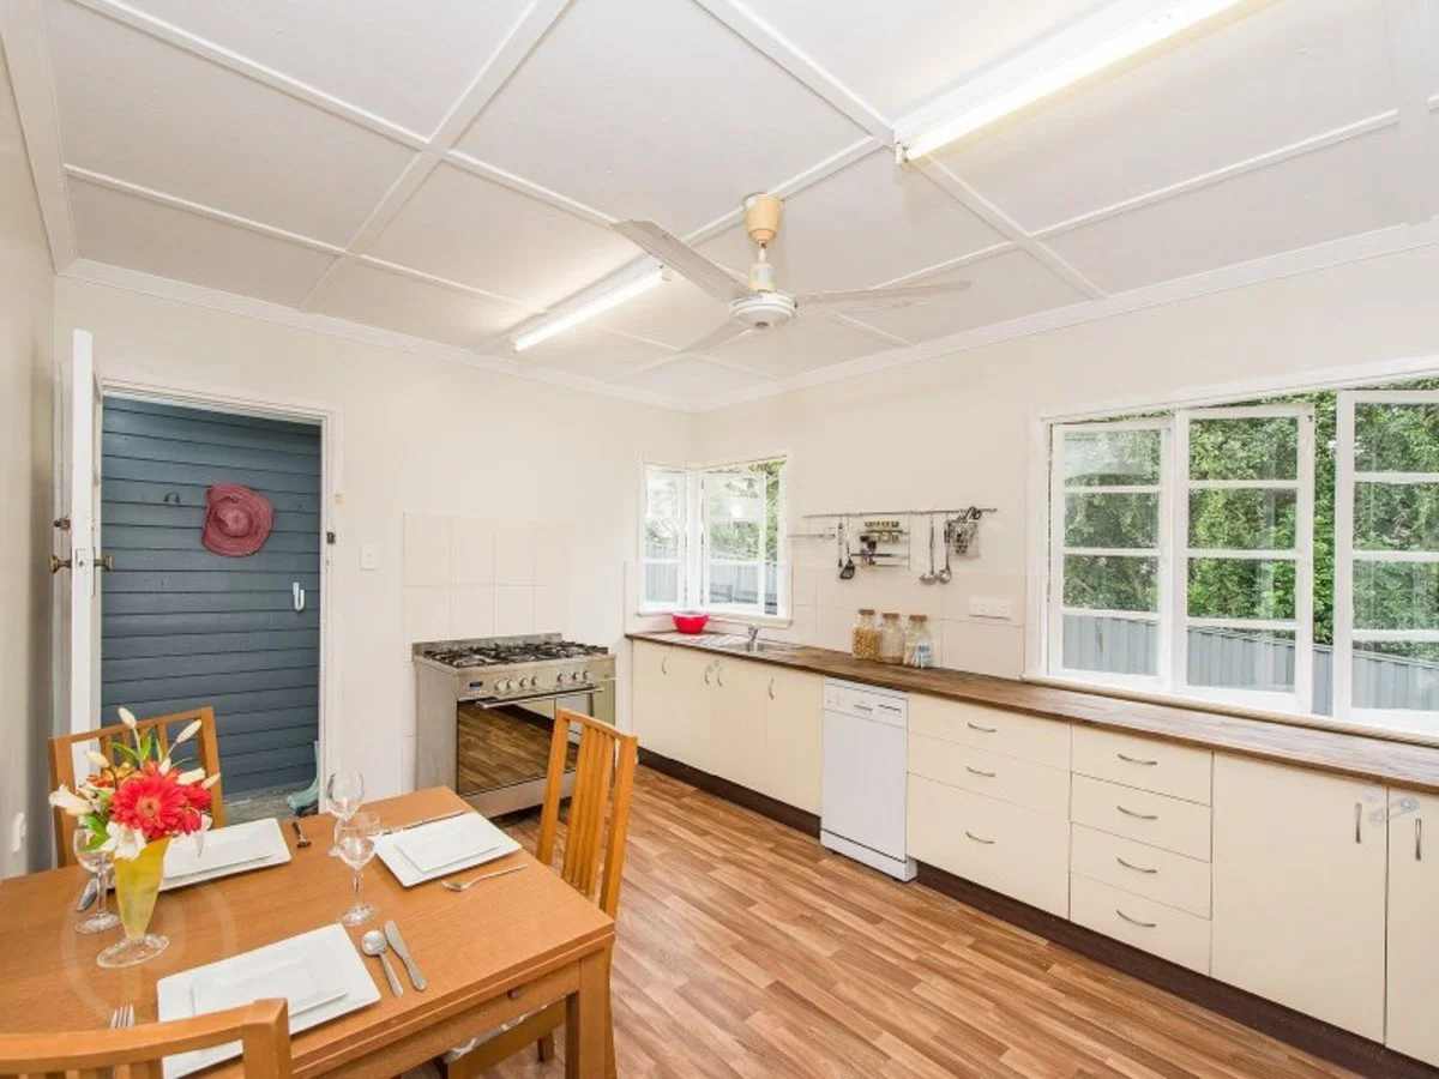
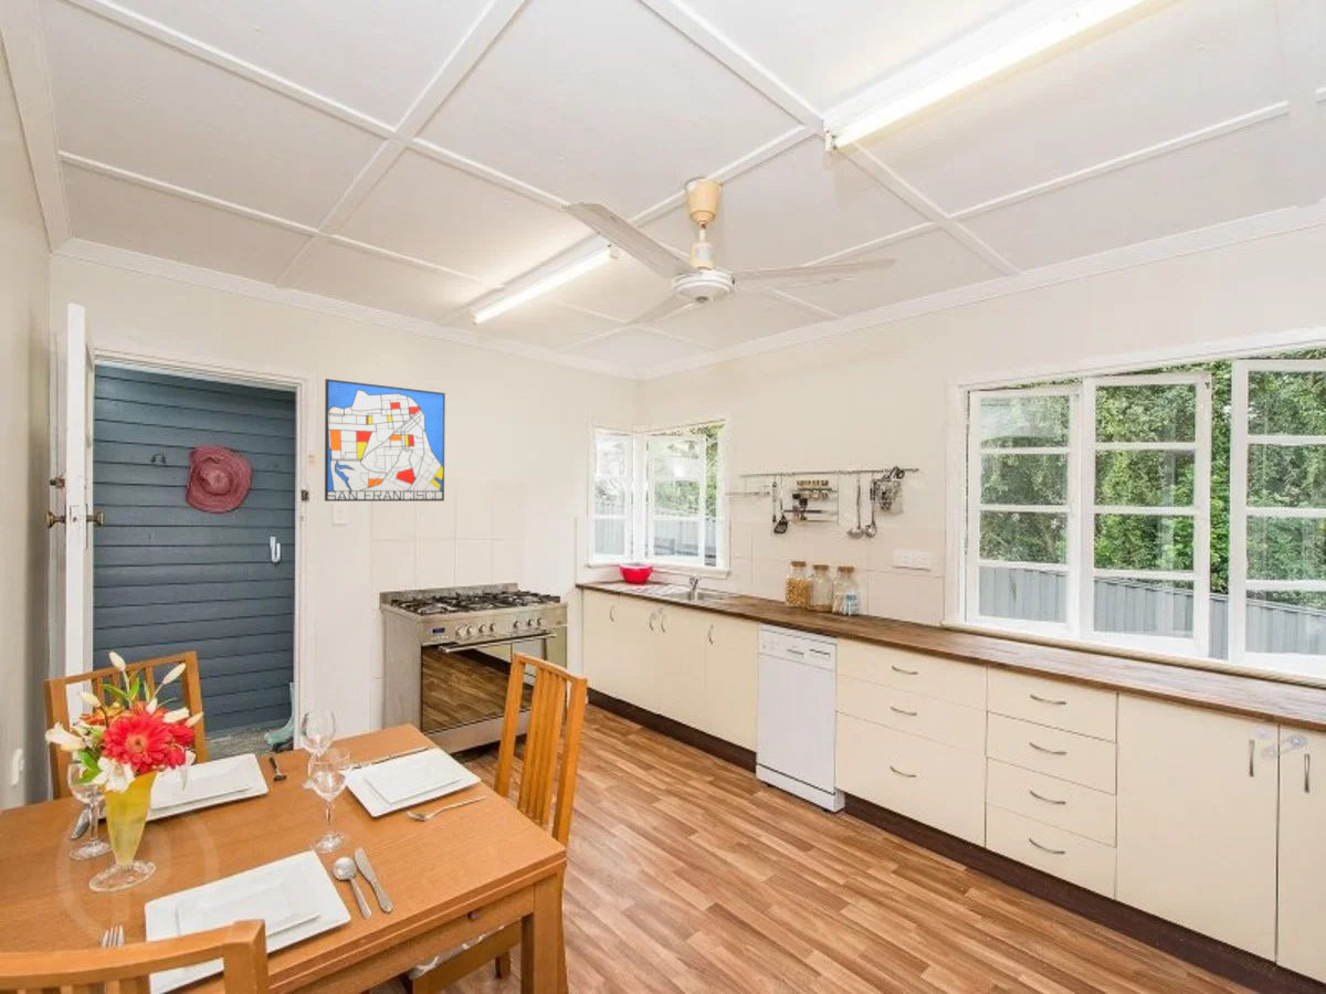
+ wall art [324,378,446,503]
